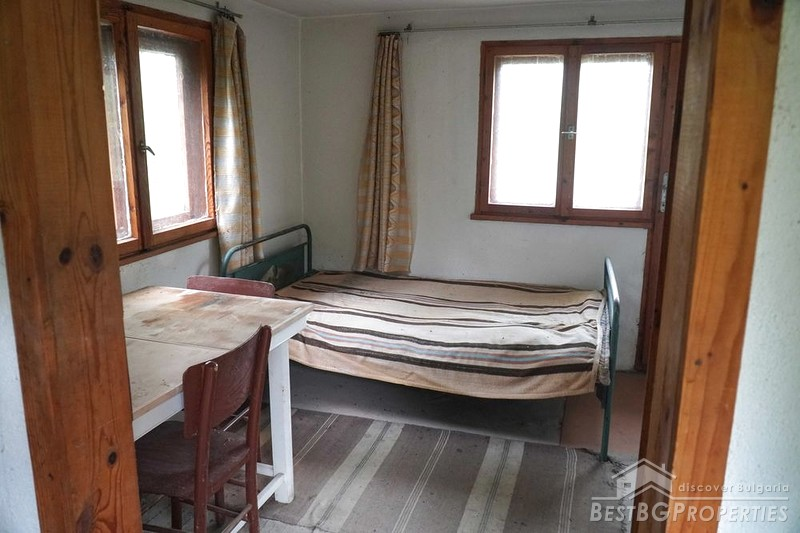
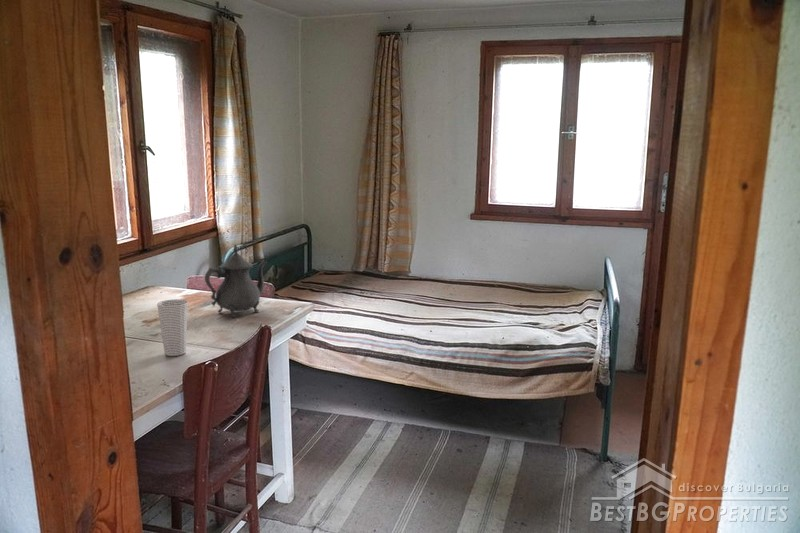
+ teapot [204,243,268,318]
+ cup [156,298,189,357]
